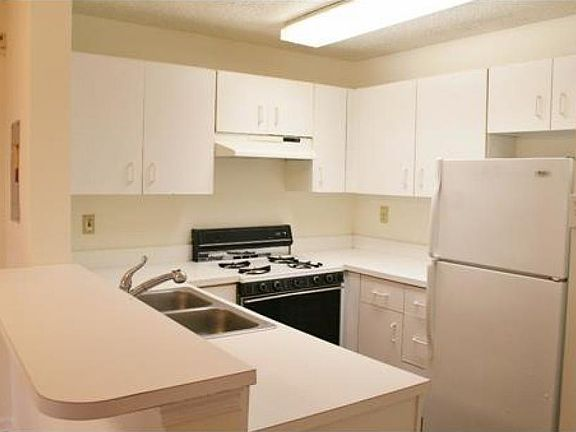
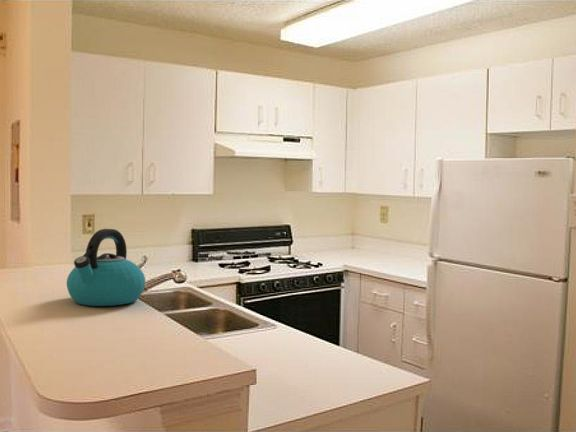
+ kettle [66,228,147,307]
